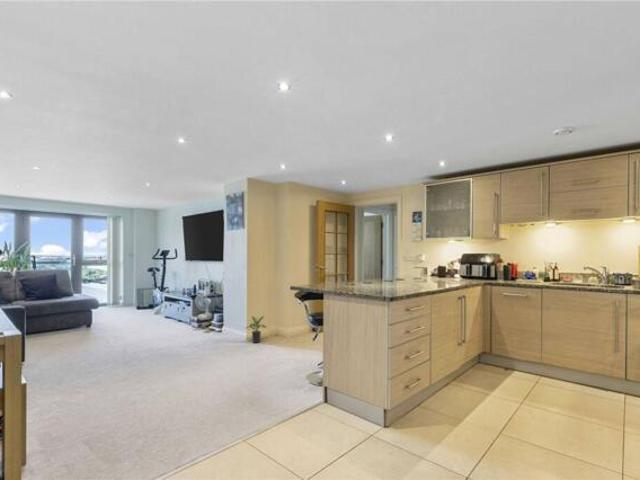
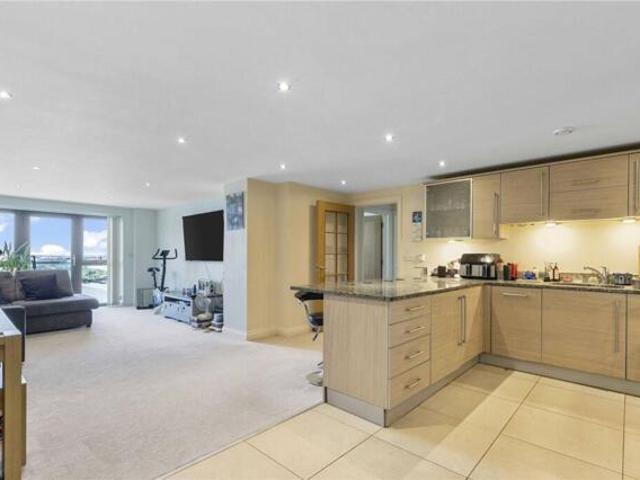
- potted plant [245,315,268,345]
